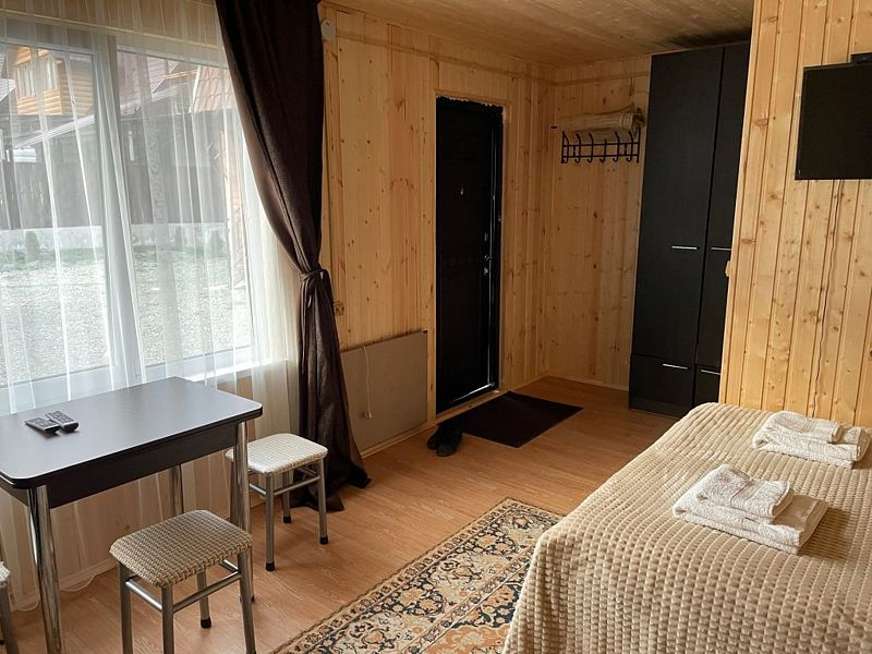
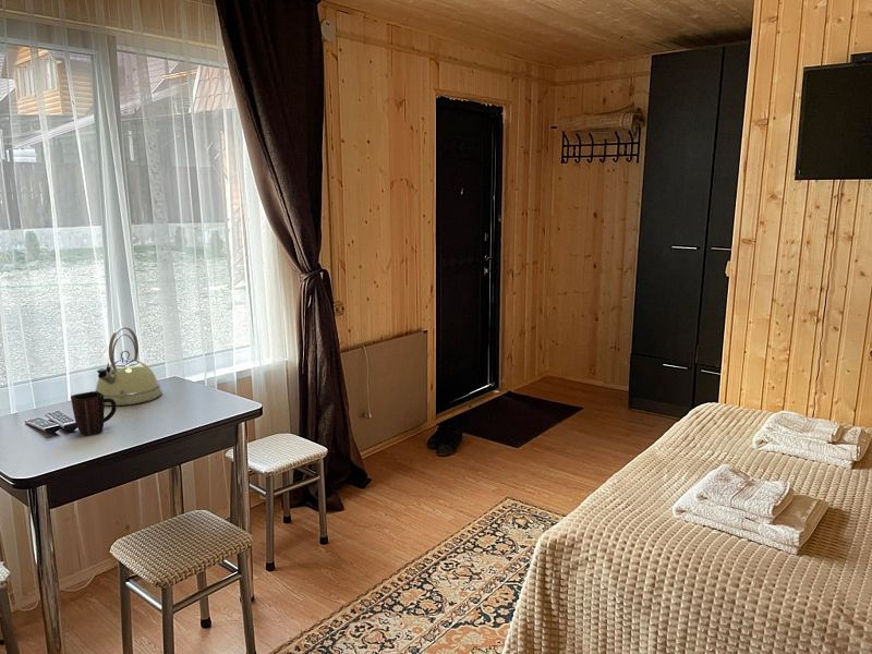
+ mug [70,390,118,436]
+ kettle [94,326,162,407]
